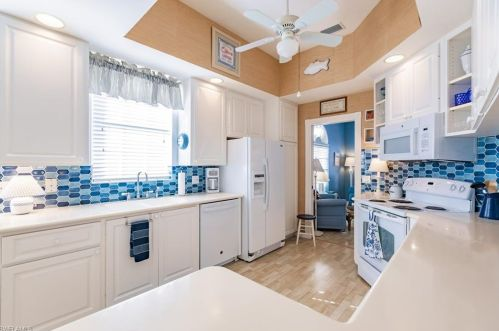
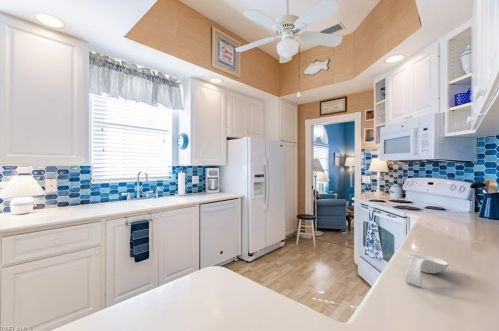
+ spoon rest [404,253,450,288]
